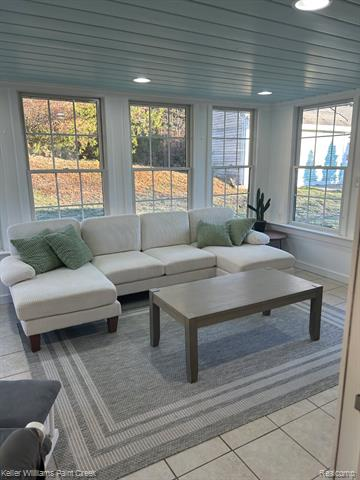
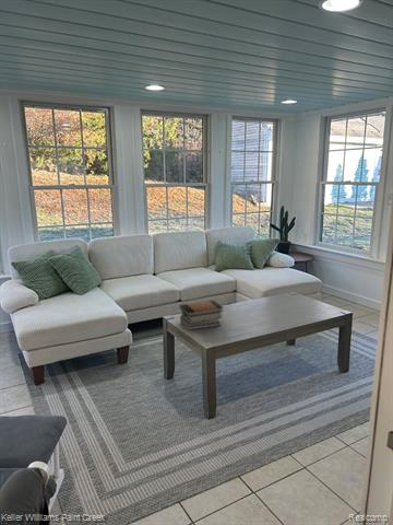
+ book stack [179,300,225,331]
